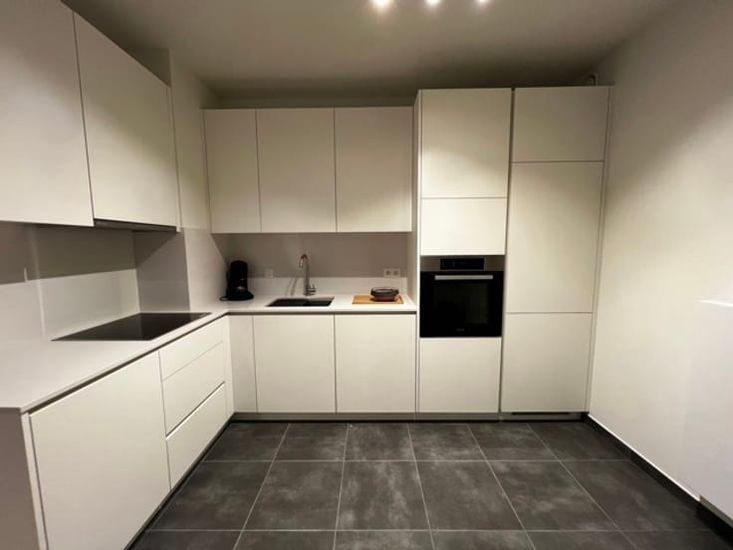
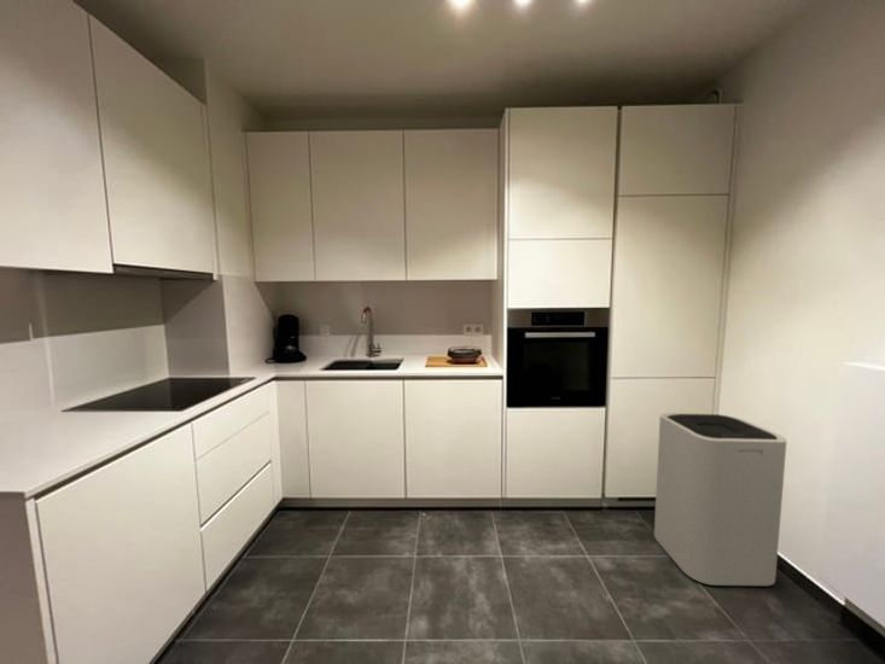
+ trash can [653,412,788,587]
